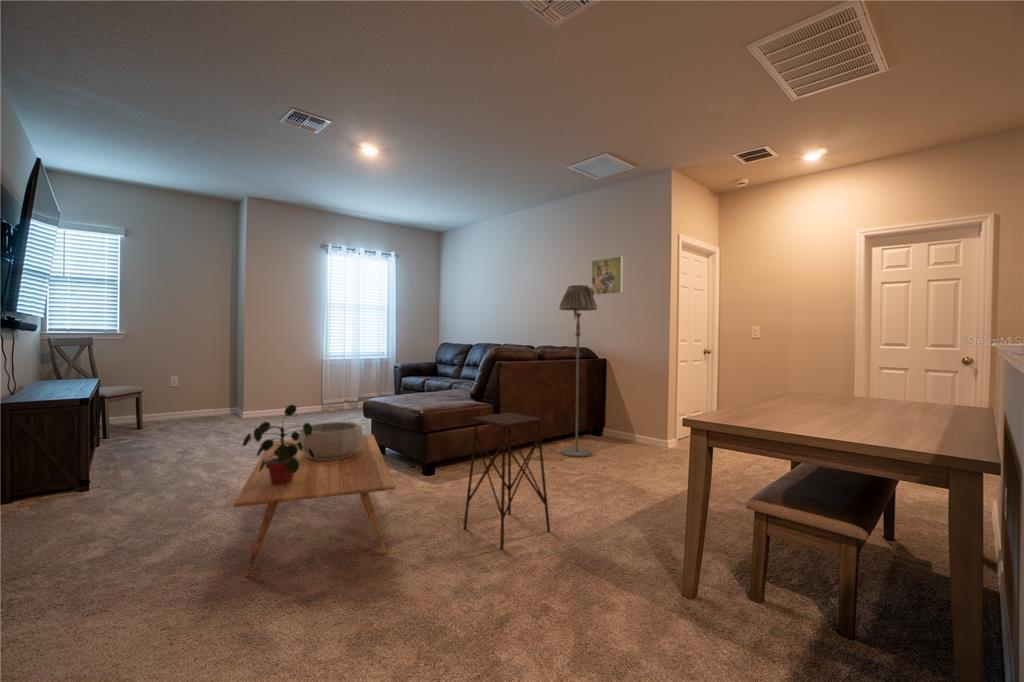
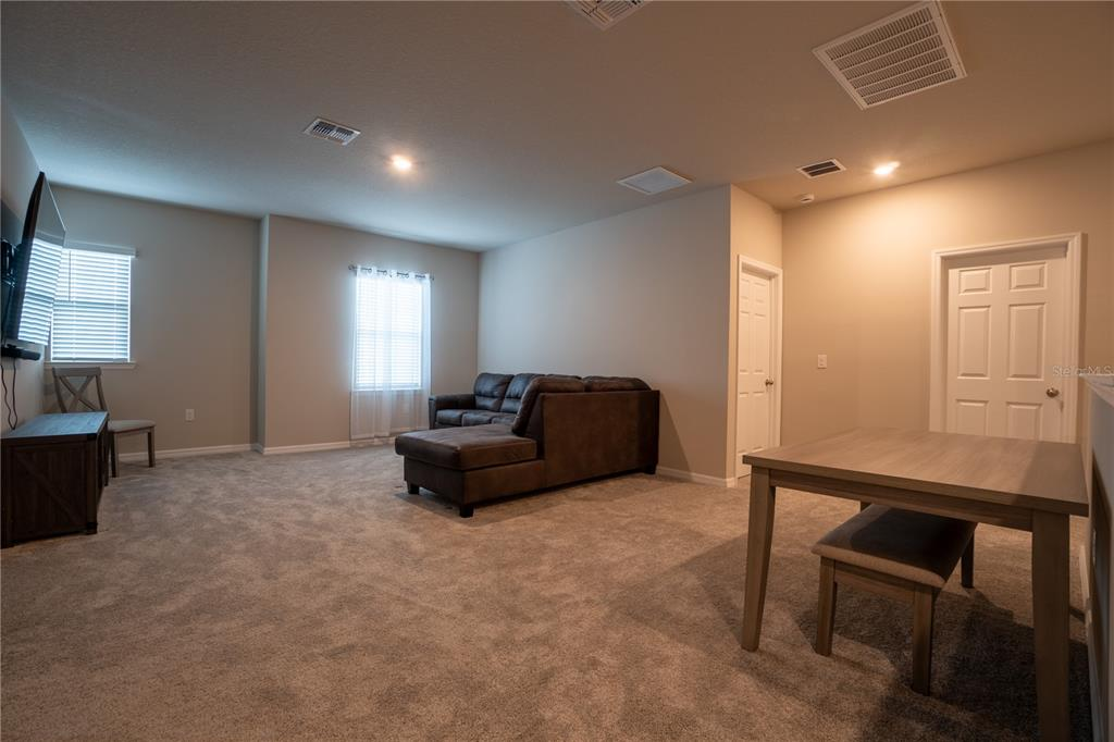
- potted plant [242,404,315,485]
- coffee table [232,433,397,578]
- decorative bowl [298,421,364,460]
- floor lamp [558,284,598,458]
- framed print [590,255,624,296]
- side table [462,411,551,550]
